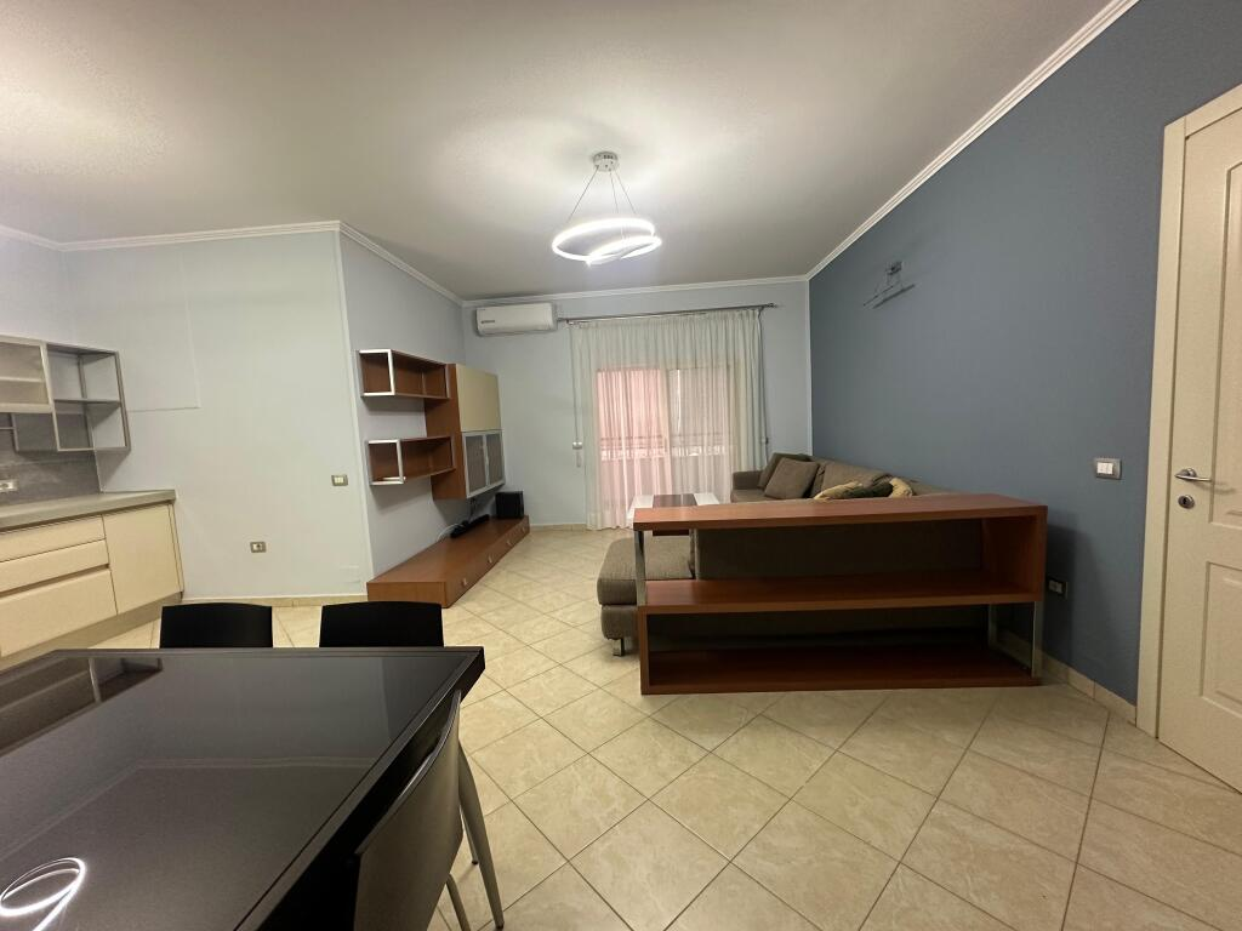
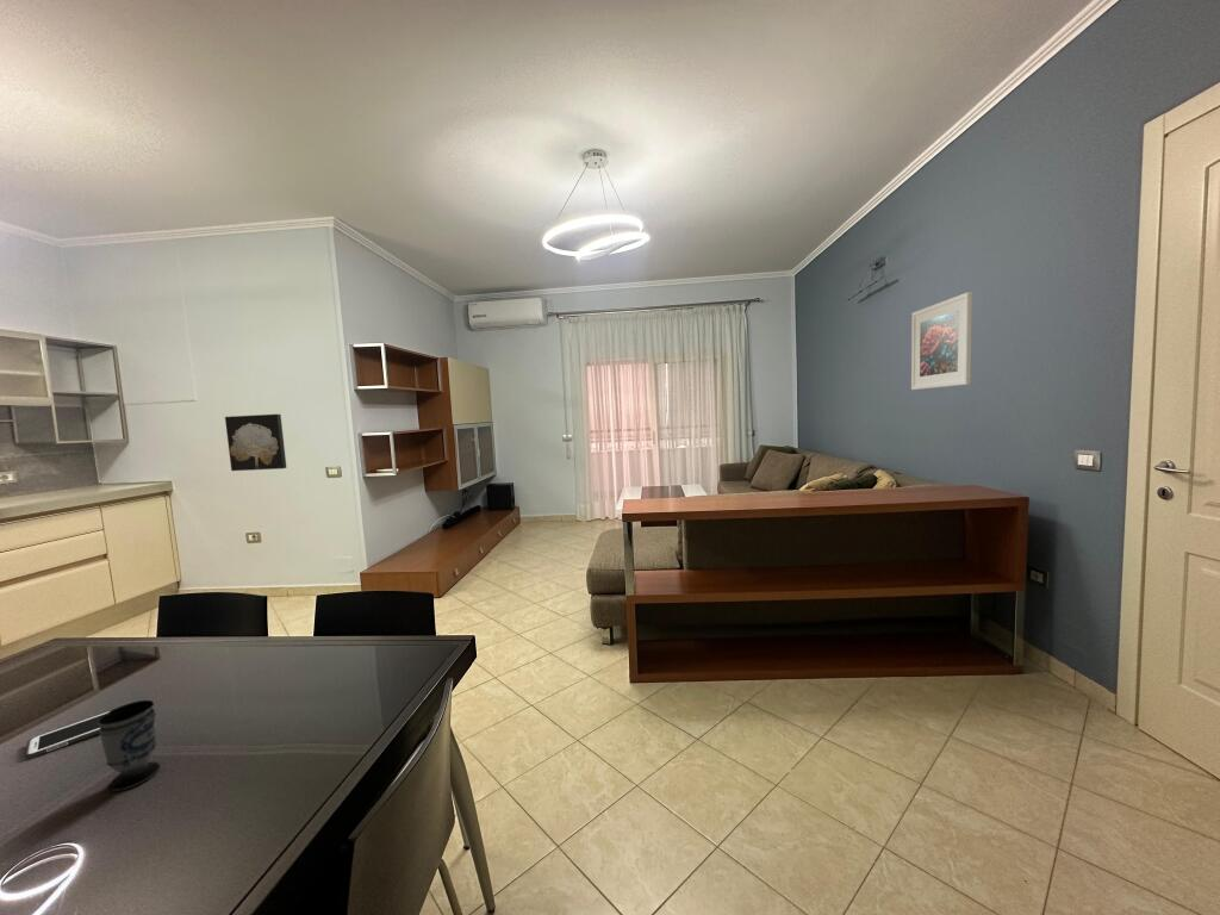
+ cup [98,699,161,792]
+ wall art [224,413,287,472]
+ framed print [910,291,973,391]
+ cell phone [24,709,112,760]
